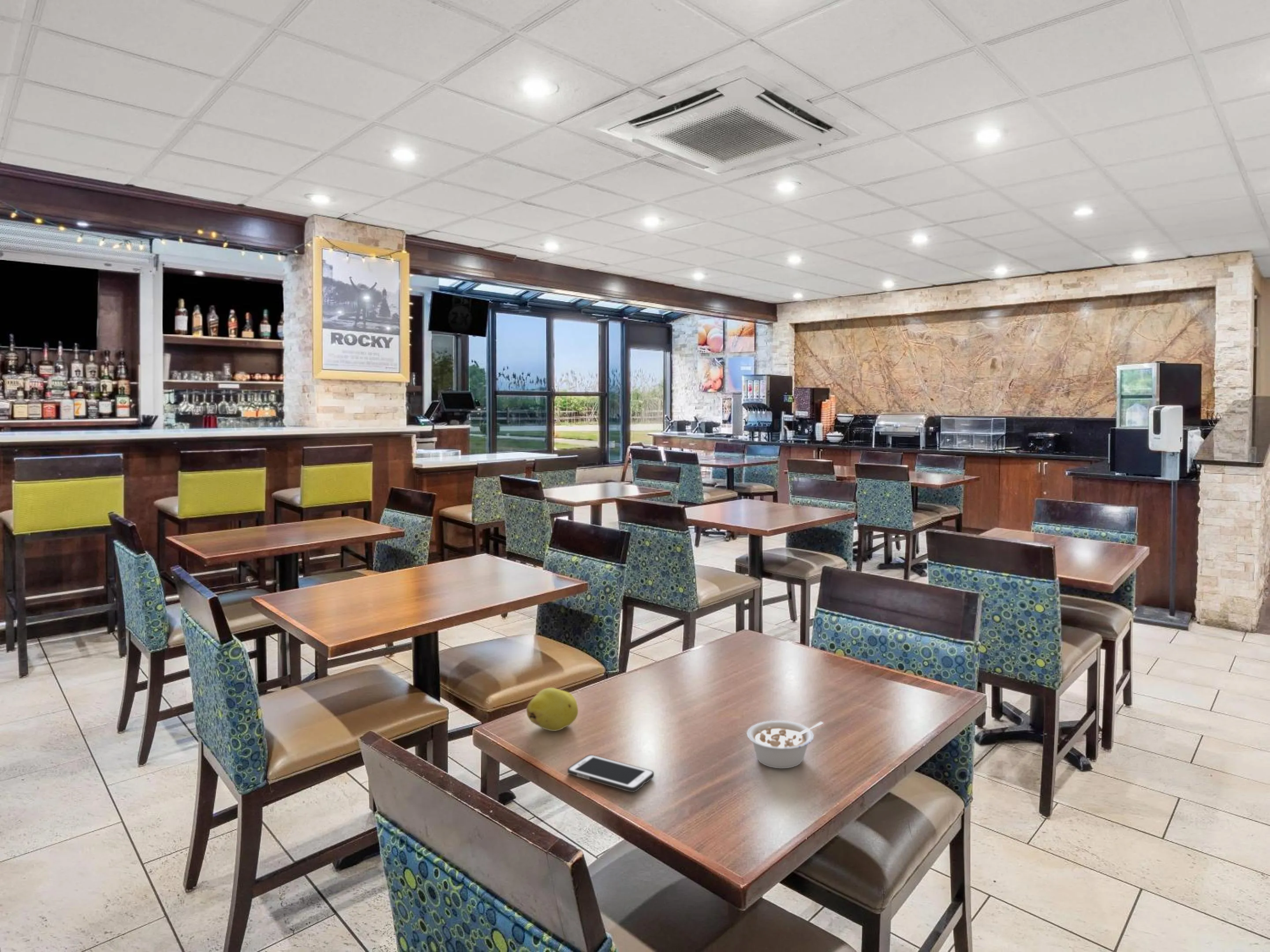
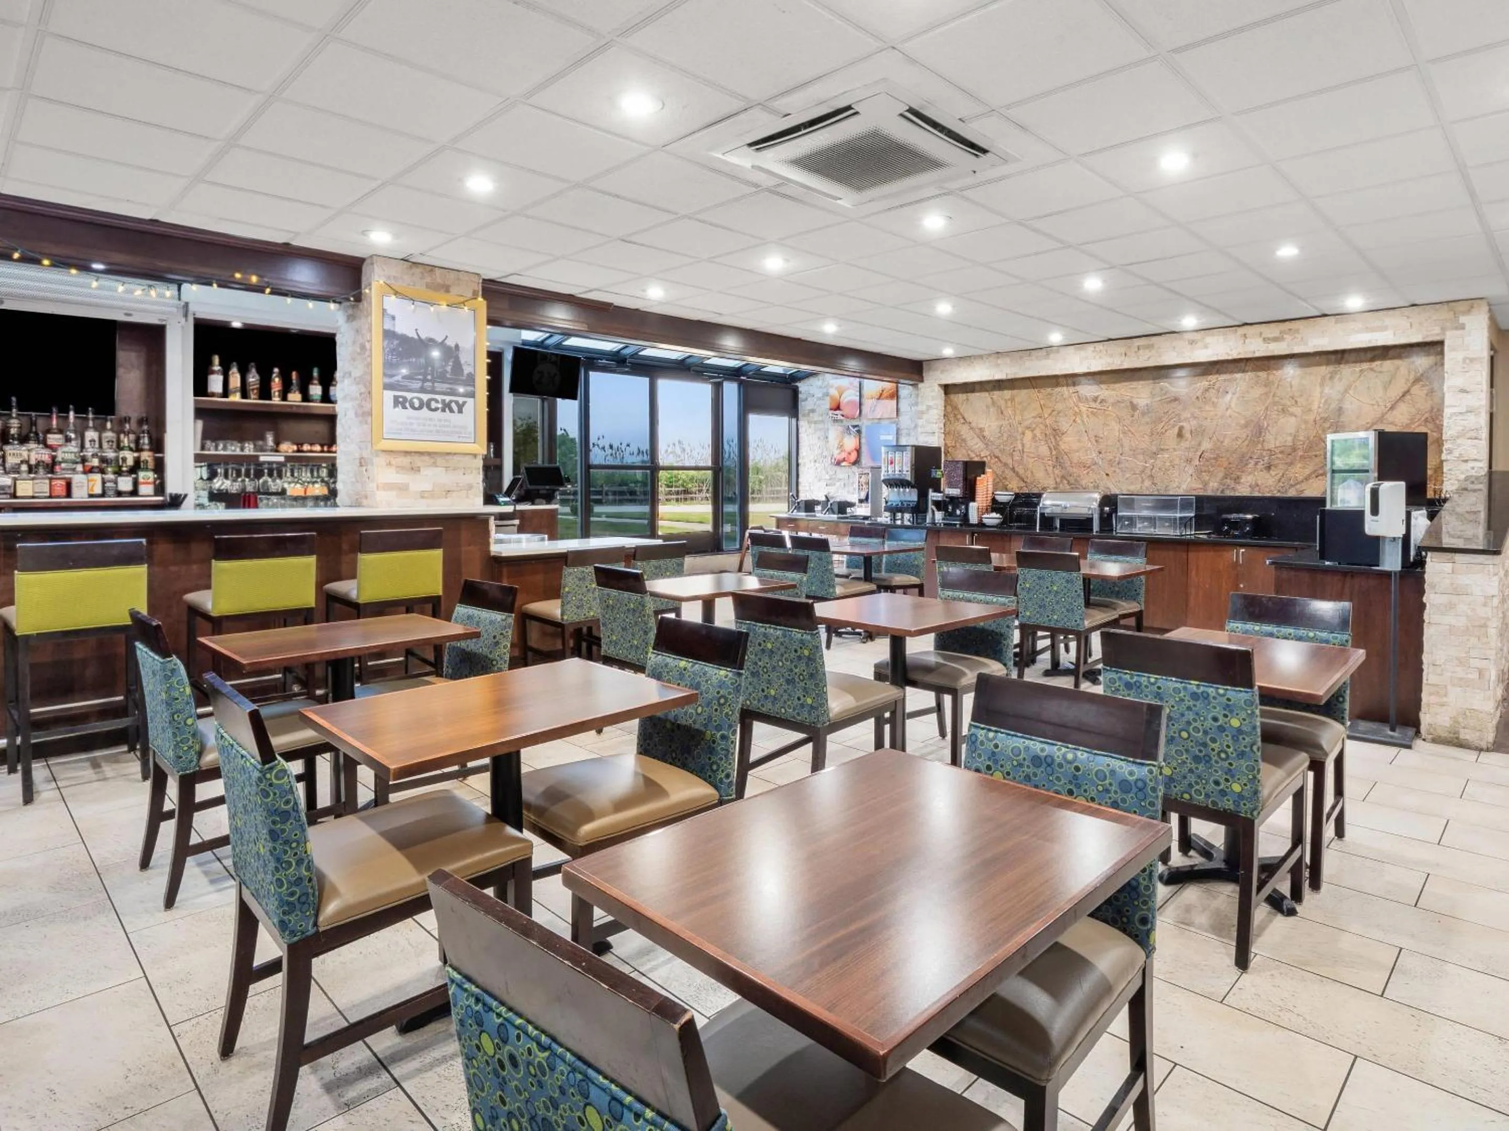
- legume [746,720,824,769]
- cell phone [567,754,654,792]
- fruit [526,687,579,732]
